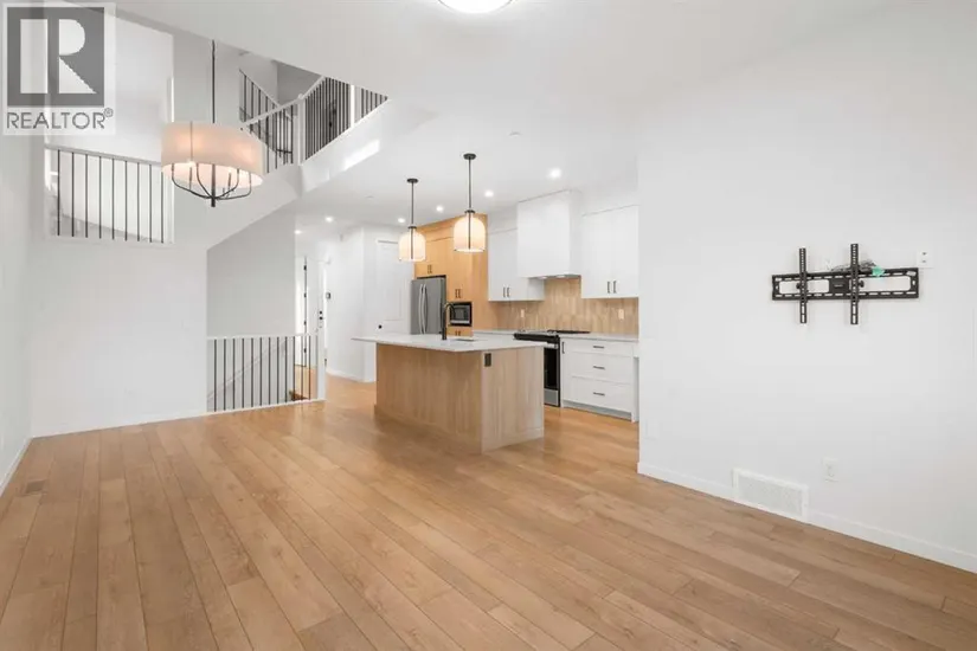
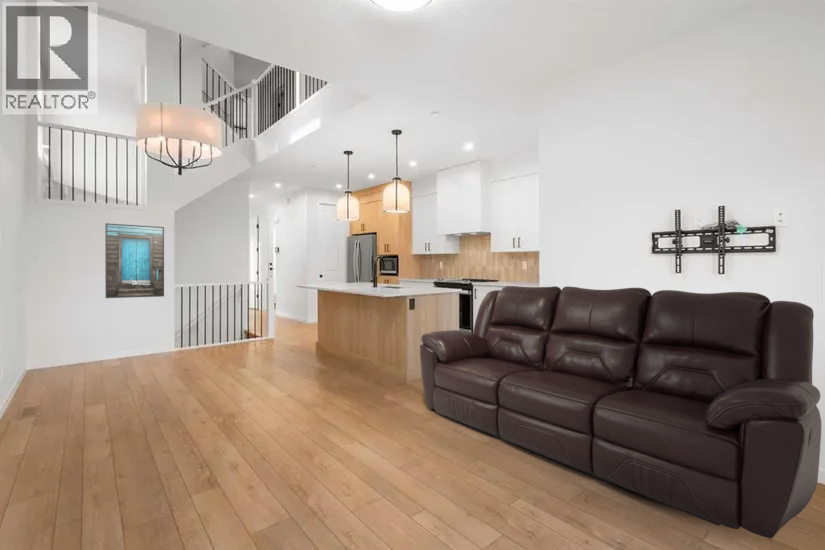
+ sofa [419,285,822,539]
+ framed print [104,222,165,299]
